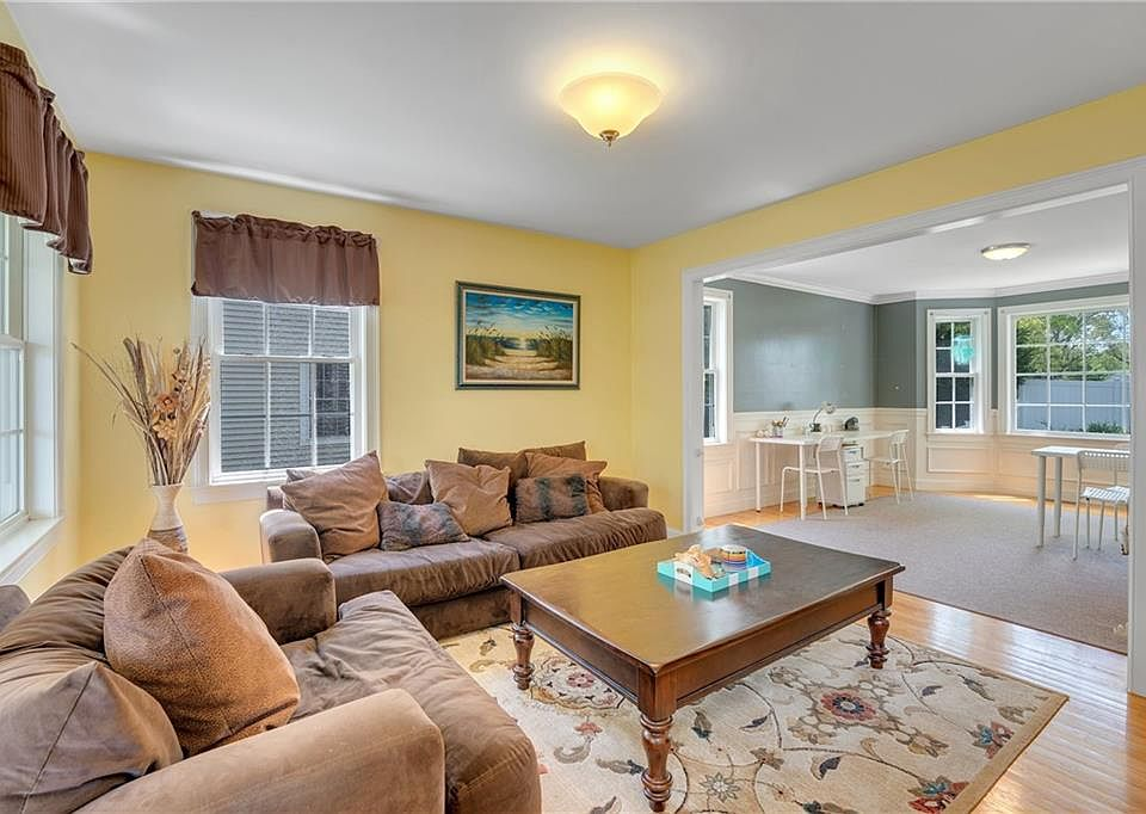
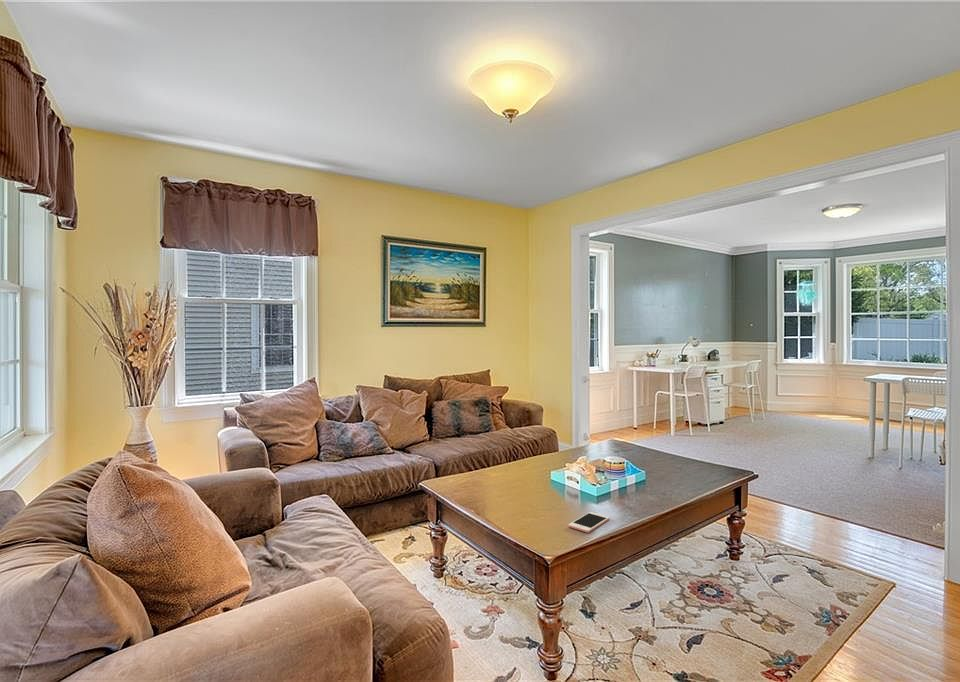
+ cell phone [568,511,611,533]
